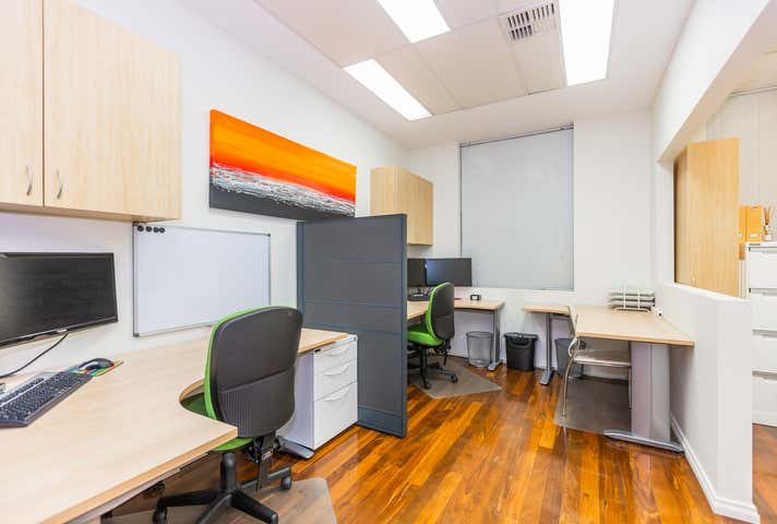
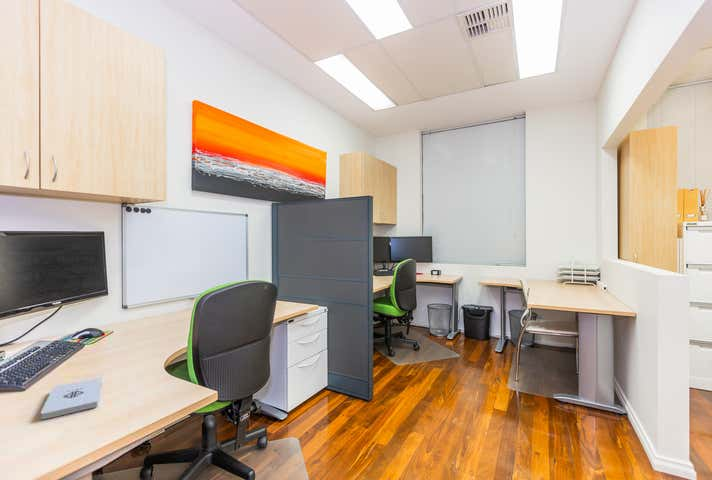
+ notepad [40,376,103,420]
